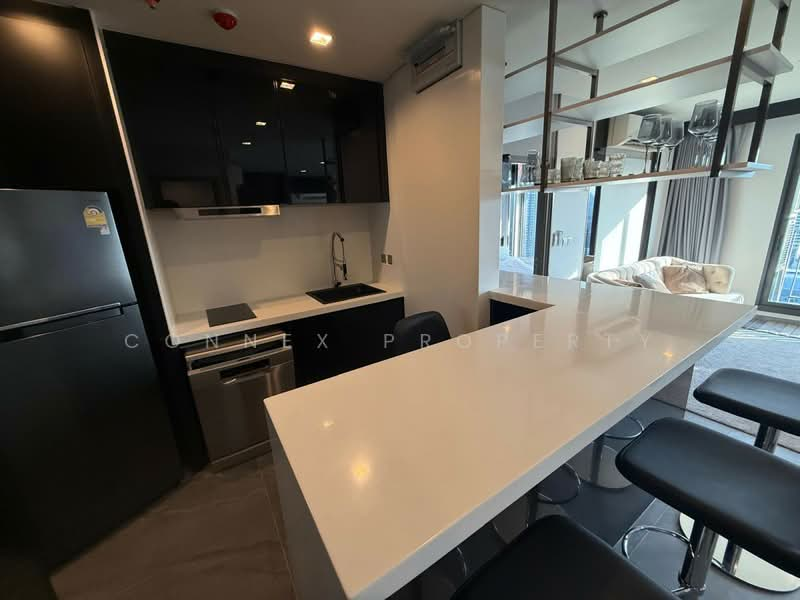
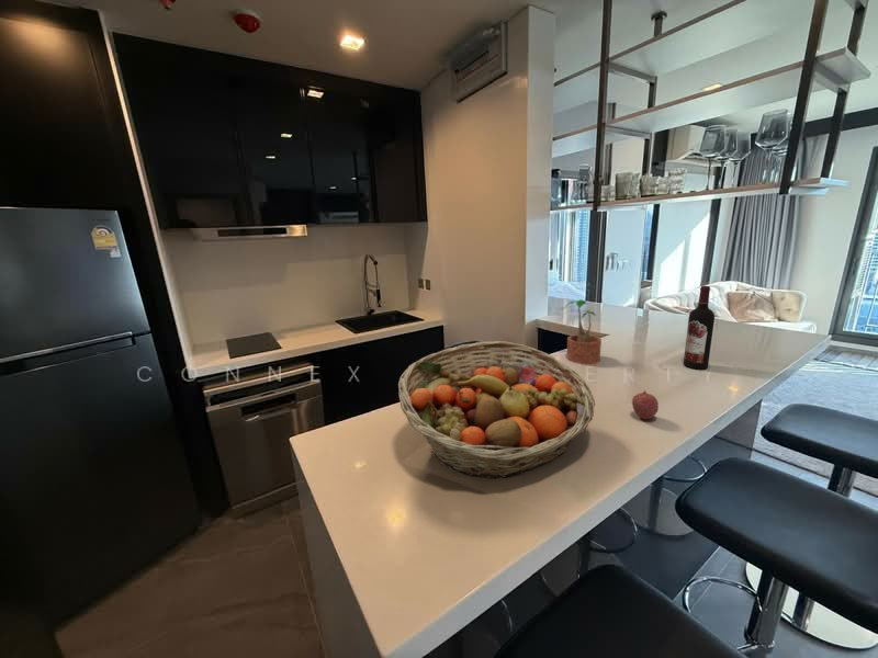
+ fruit basket [397,340,596,479]
+ potted plant [559,298,603,365]
+ wine bottle [683,285,716,371]
+ fruit [631,389,660,420]
